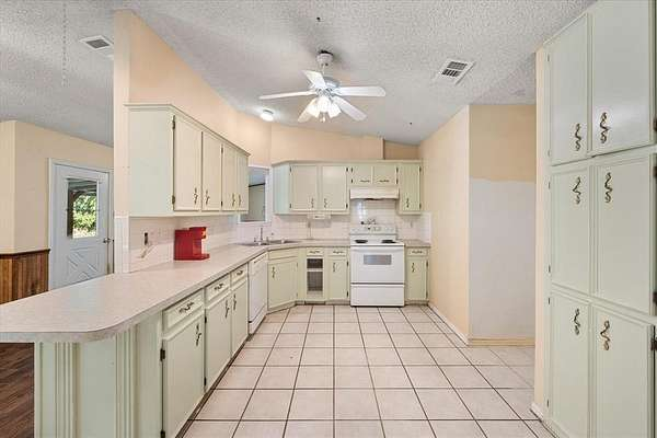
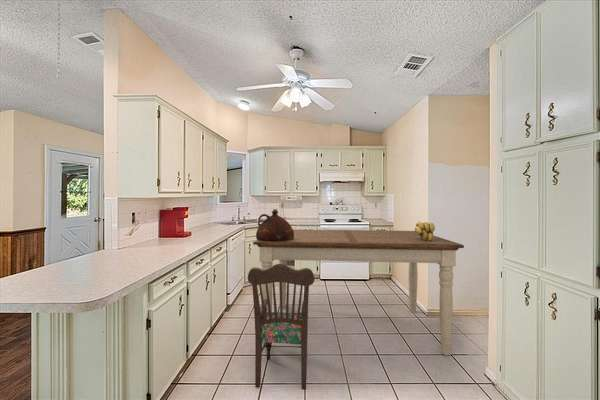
+ dining chair [247,263,315,391]
+ dining table [252,228,465,357]
+ banana bunch [414,221,436,241]
+ ceramic jug [255,208,294,241]
